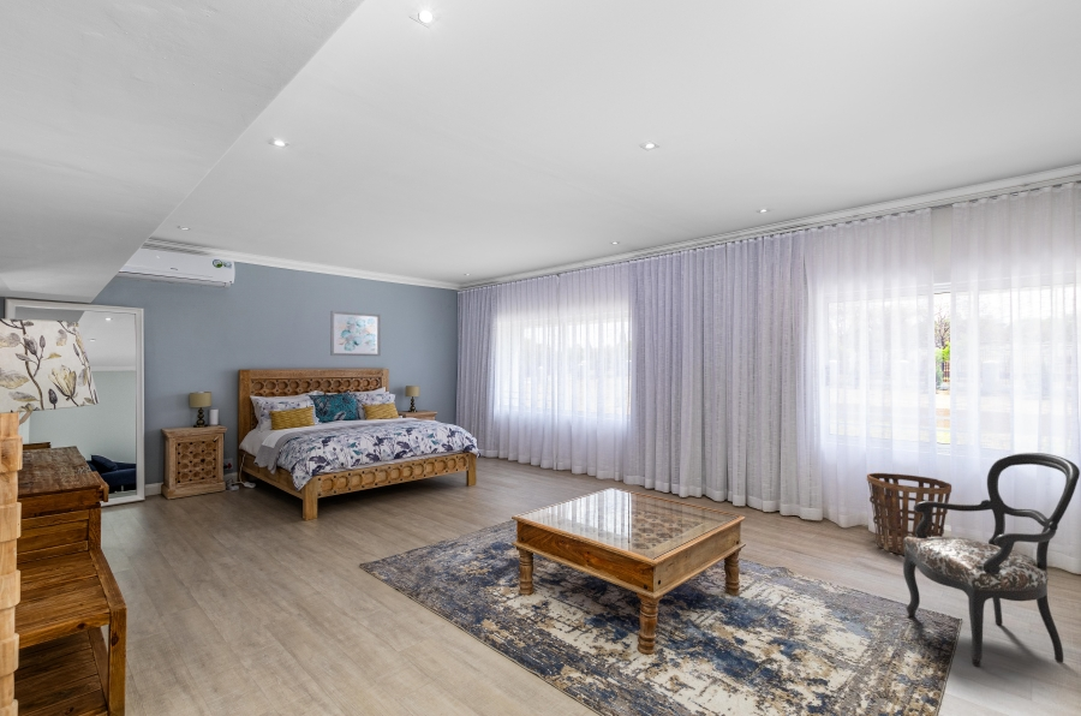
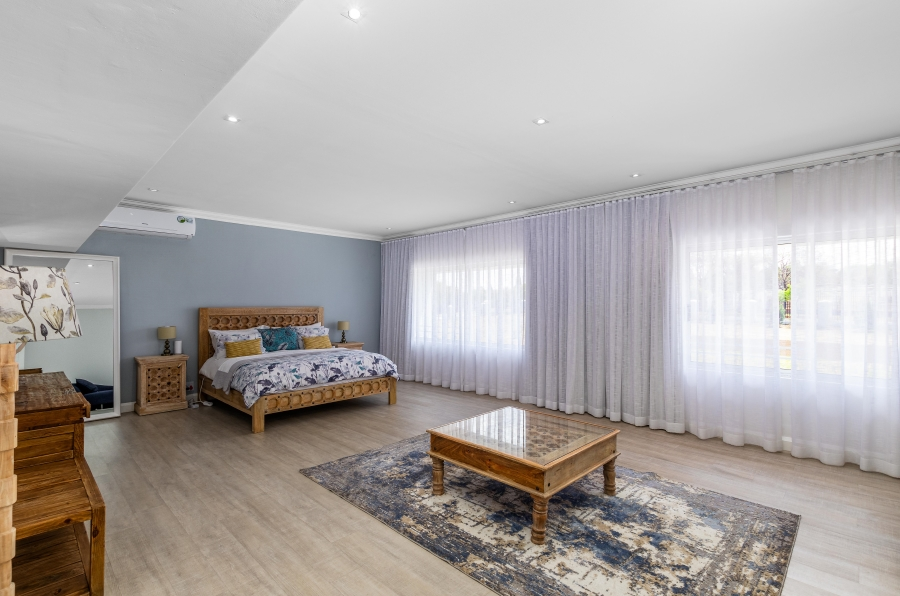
- wall art [329,310,382,357]
- basket [866,472,952,556]
- armchair [902,452,1081,668]
